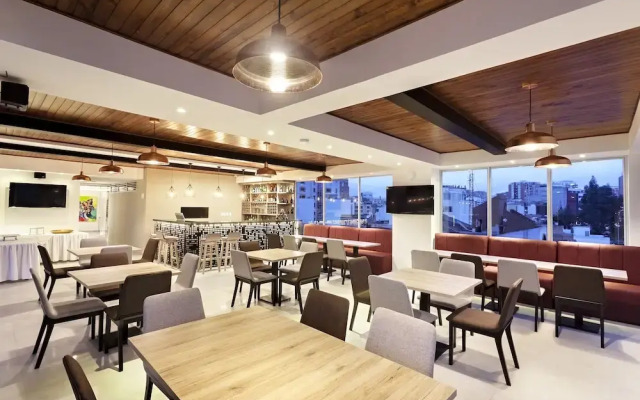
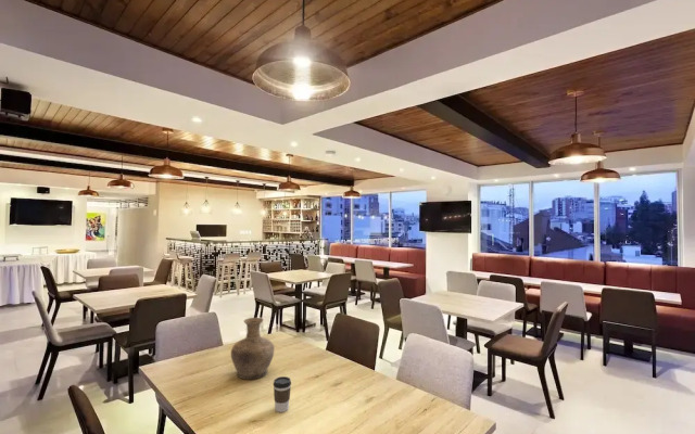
+ vase [230,317,275,381]
+ coffee cup [273,375,292,413]
